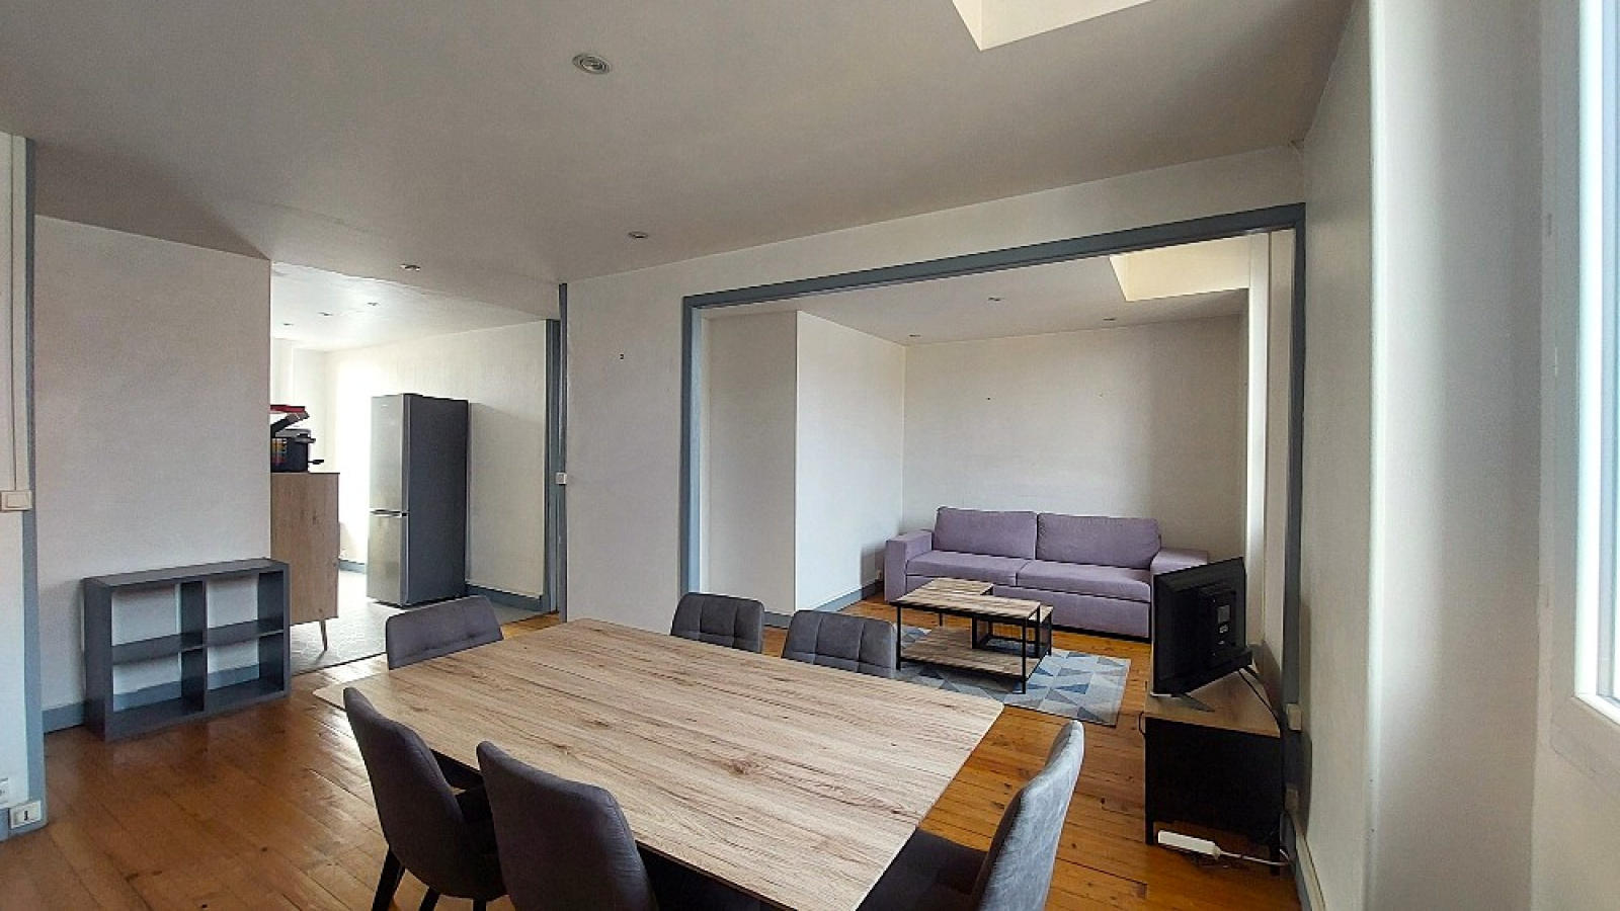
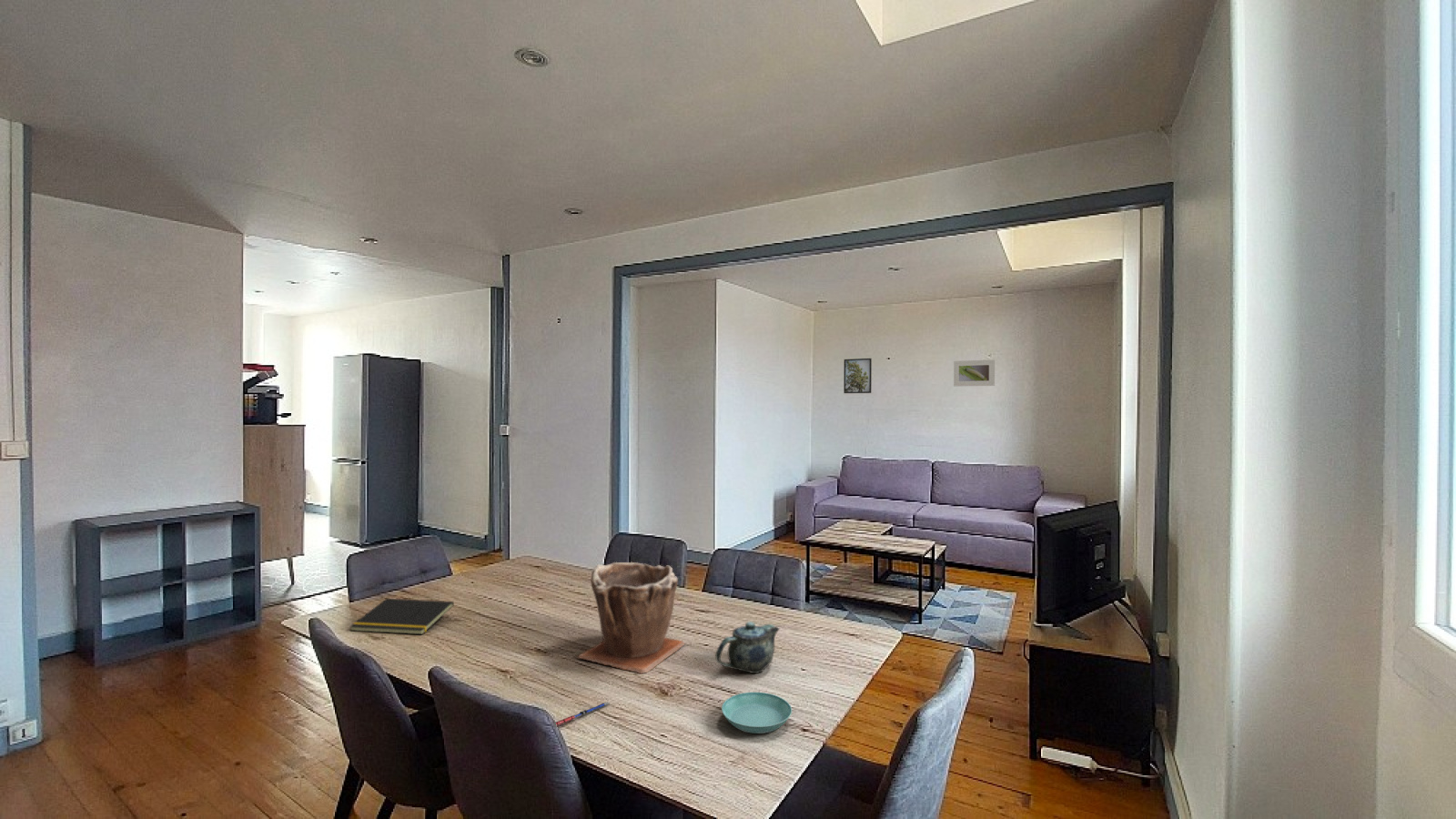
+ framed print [953,359,996,387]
+ plant pot [577,561,686,675]
+ saucer [721,692,793,734]
+ chinaware [714,621,780,674]
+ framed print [843,358,873,394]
+ pen [555,702,610,727]
+ notepad [349,598,455,635]
